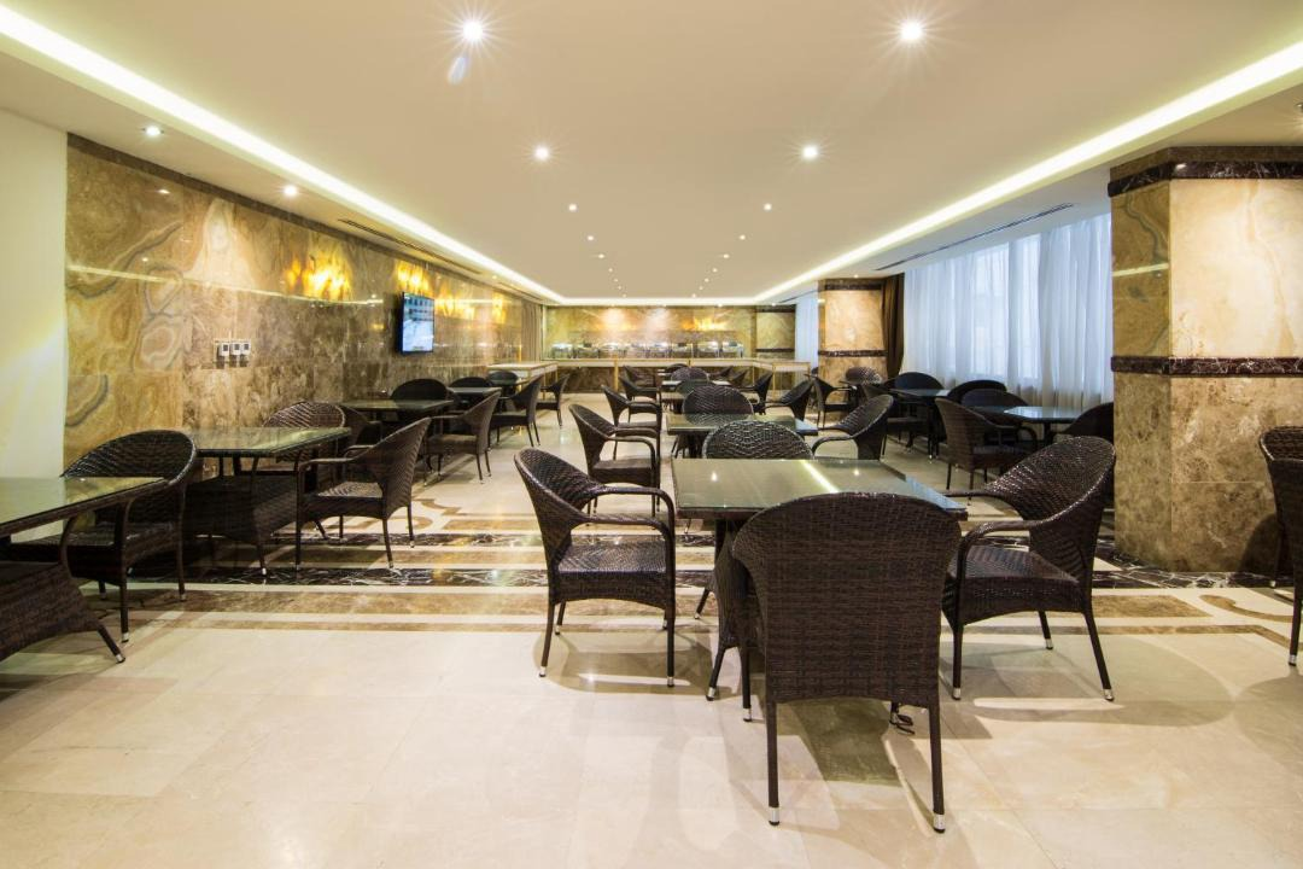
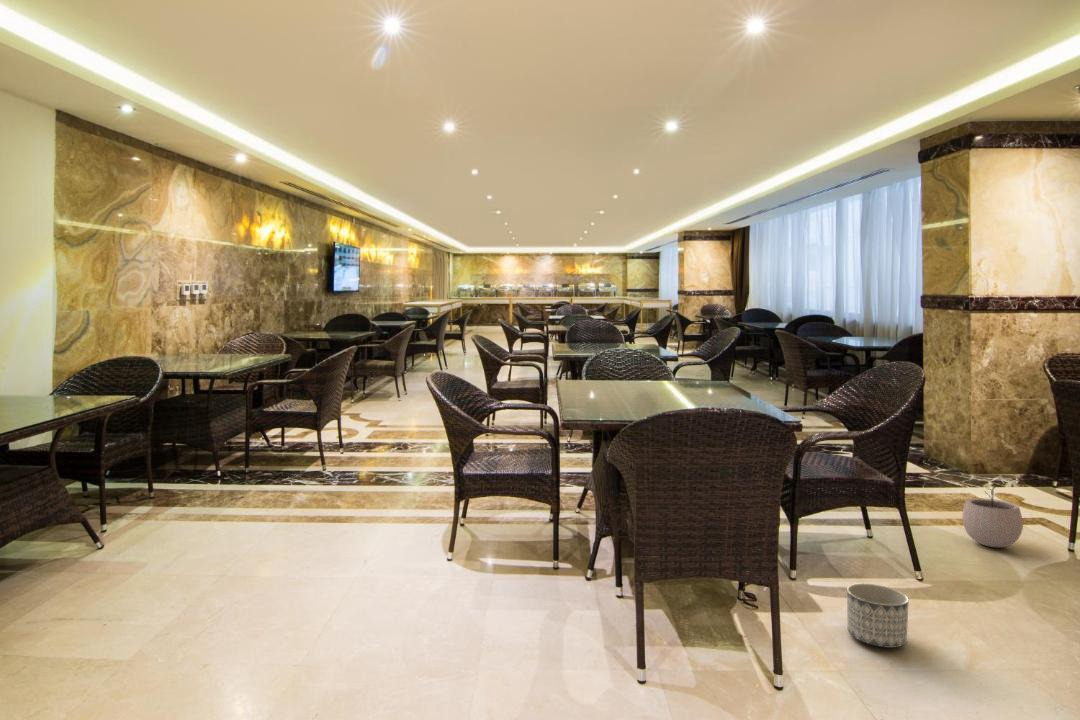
+ plant pot [961,484,1024,548]
+ planter [846,582,910,649]
